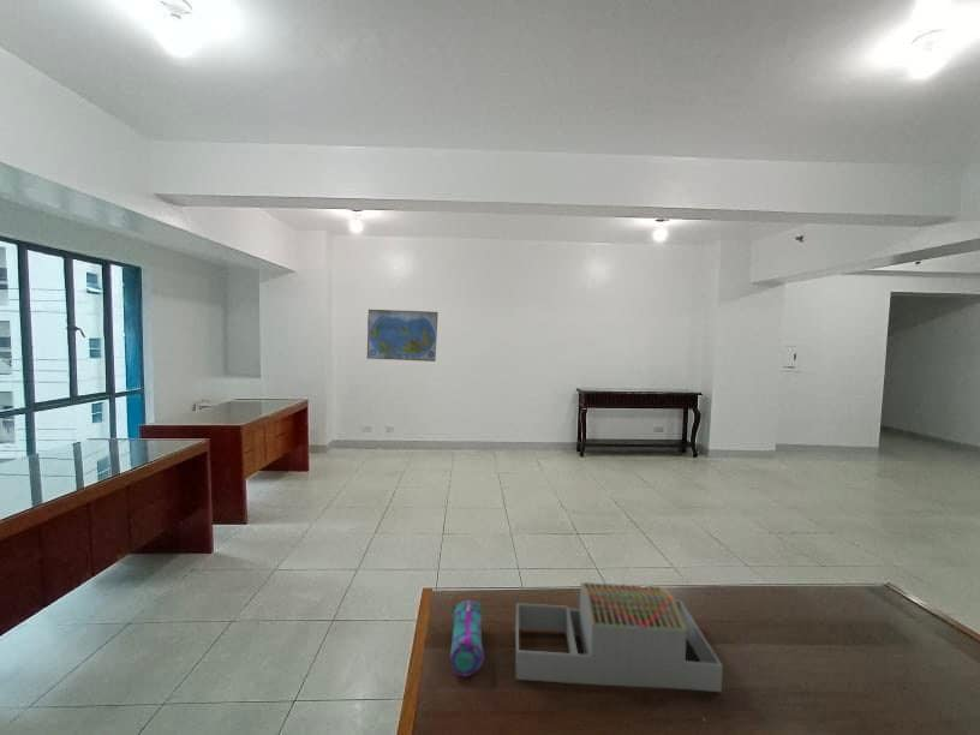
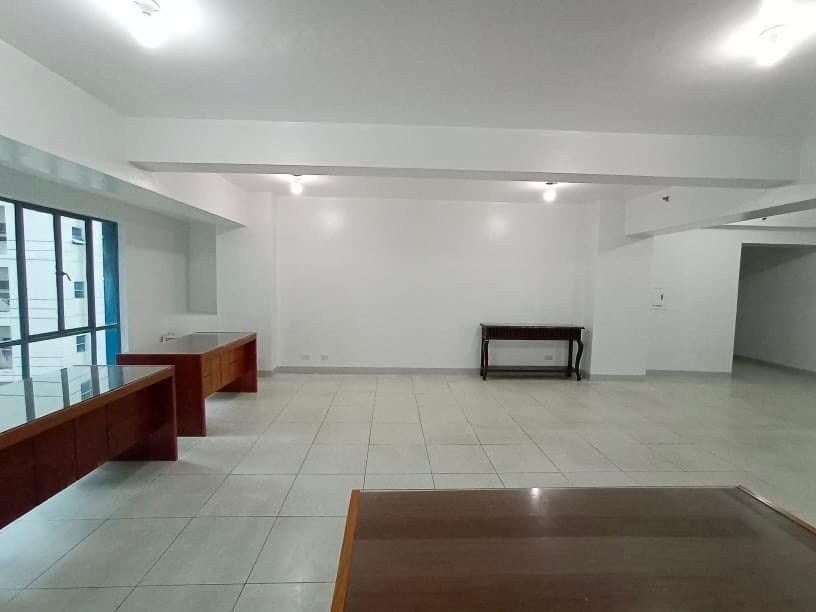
- world map [366,309,440,363]
- architectural model [514,581,724,693]
- pencil case [449,599,485,677]
